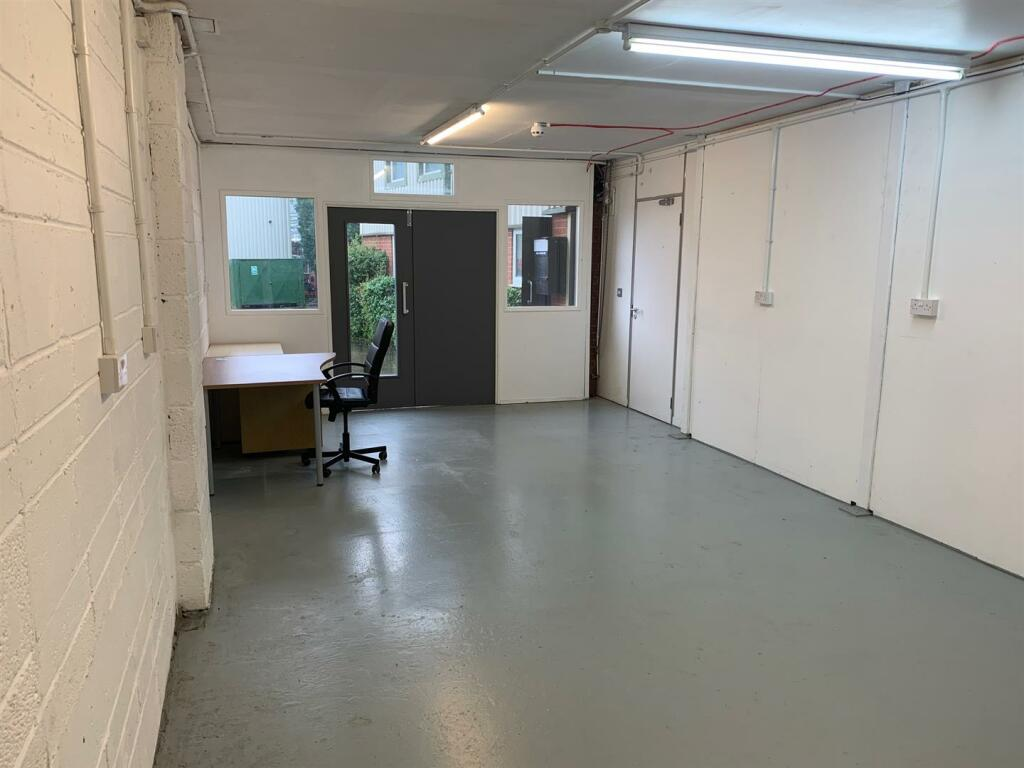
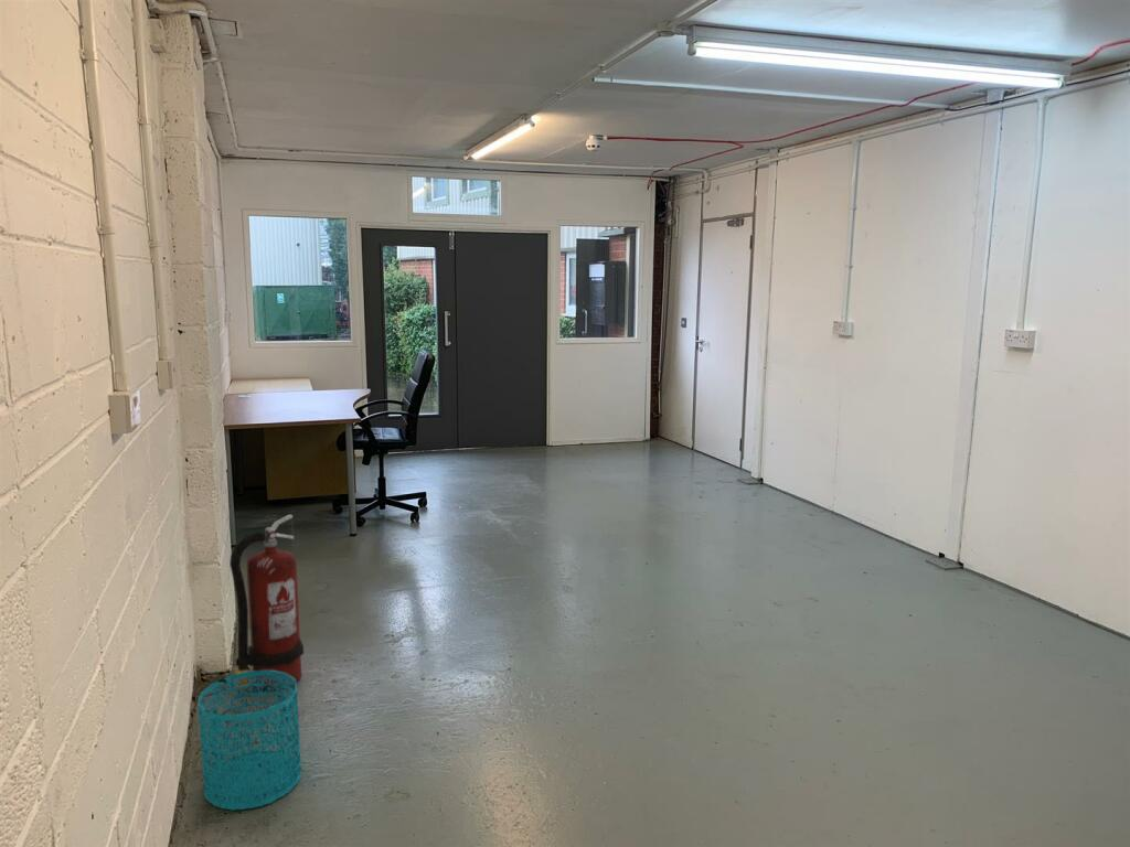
+ wastebasket [198,671,302,812]
+ fire extinguisher [228,514,305,691]
